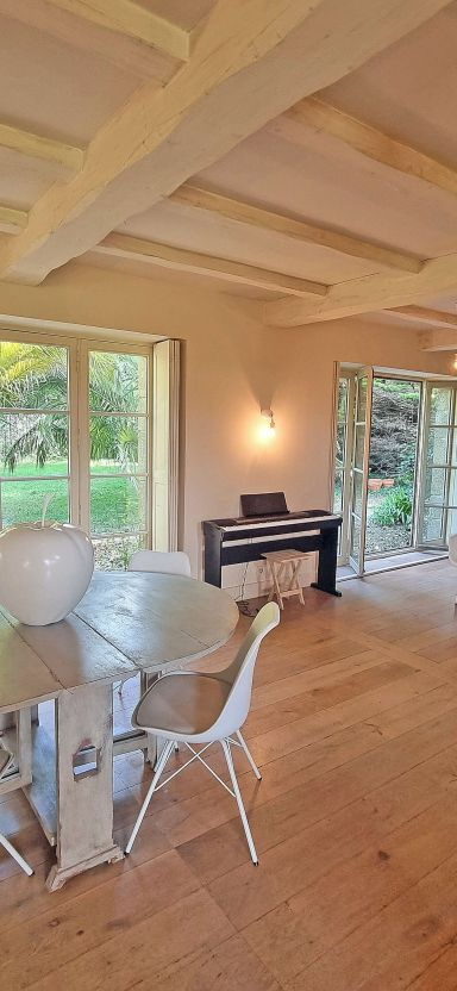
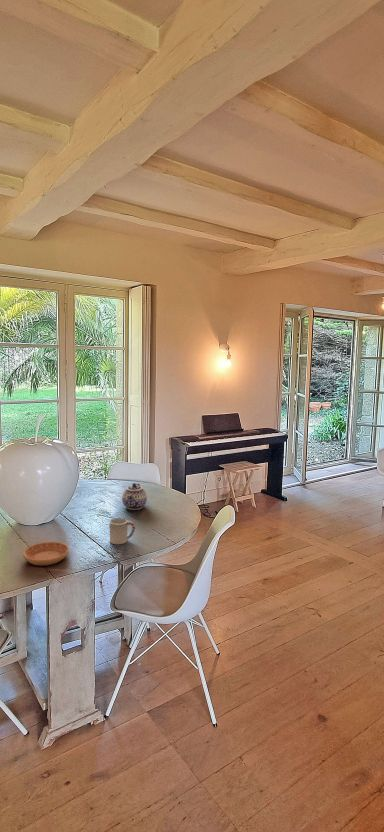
+ teapot [121,482,148,511]
+ saucer [22,541,70,566]
+ cup [109,517,136,545]
